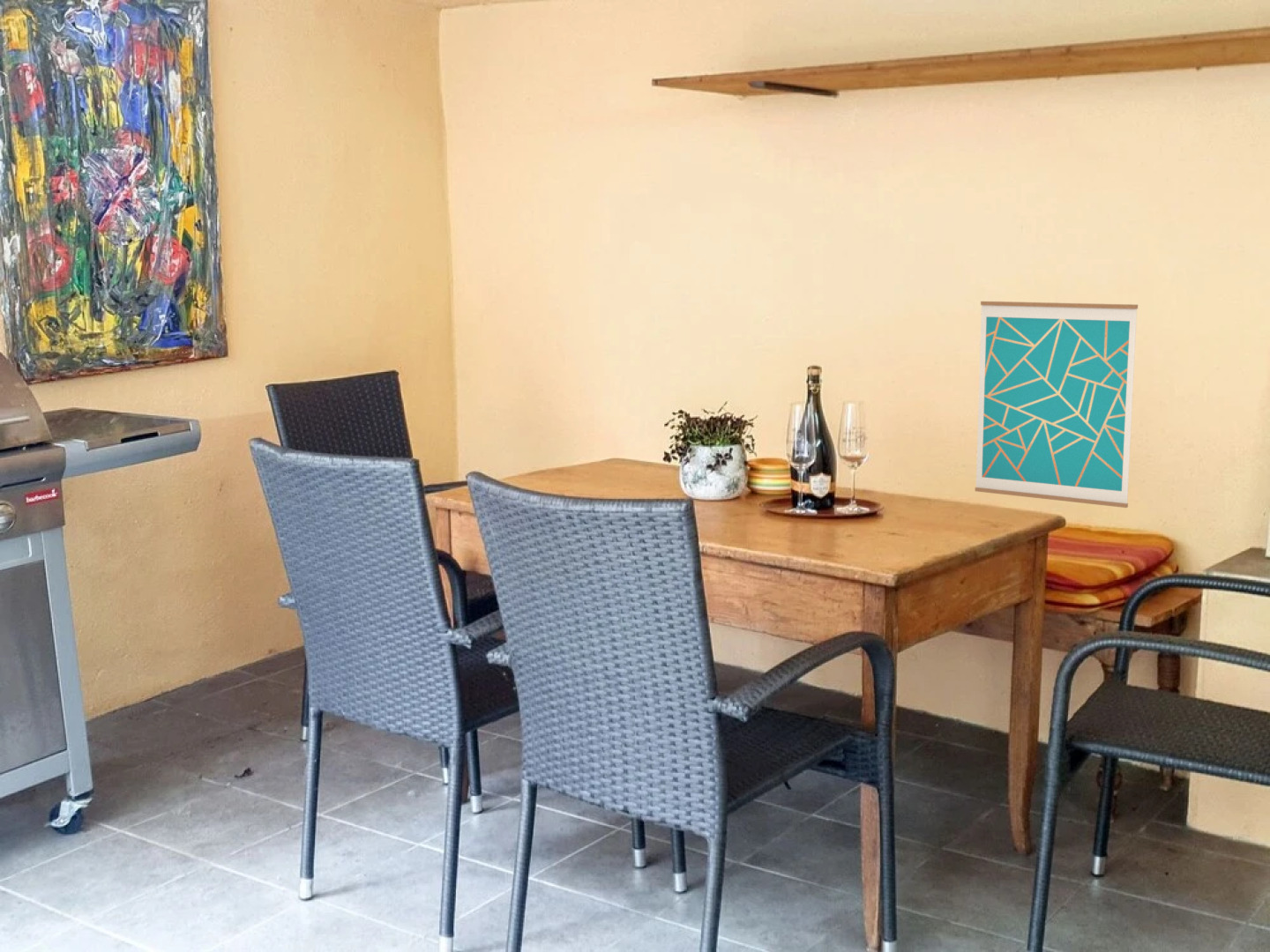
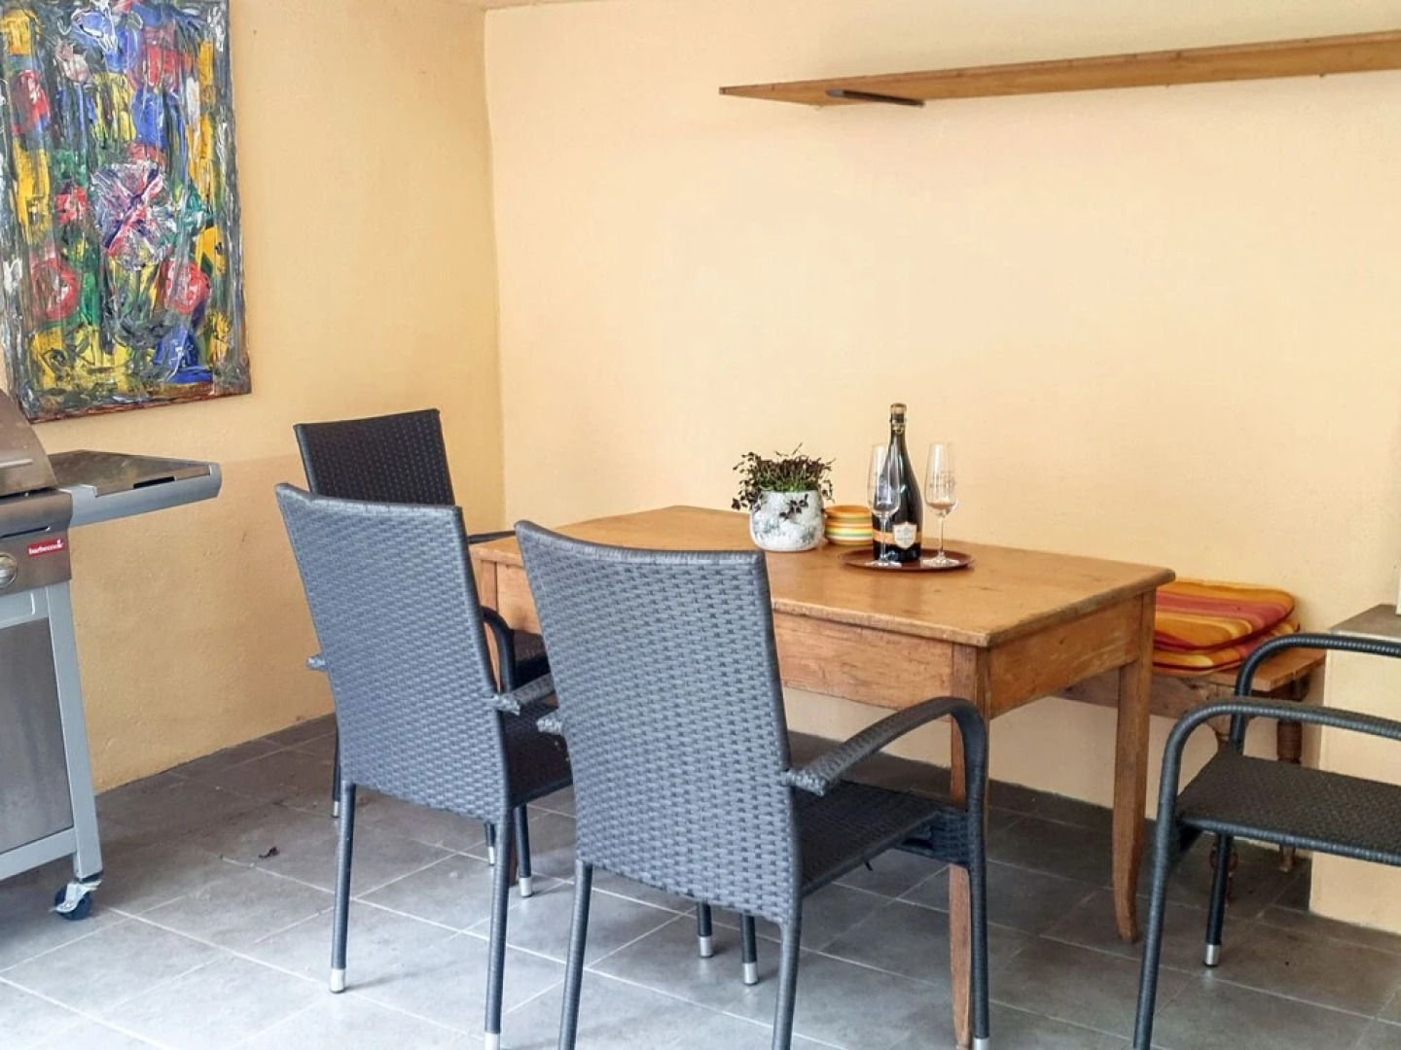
- wall art [975,300,1139,509]
